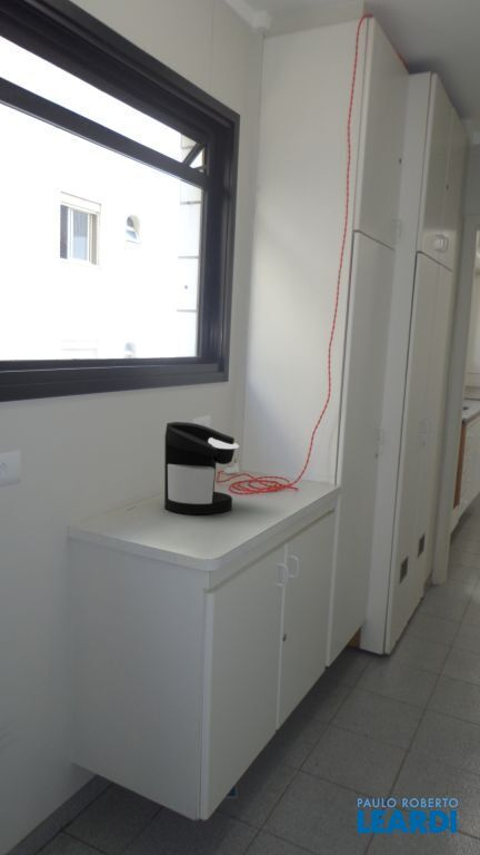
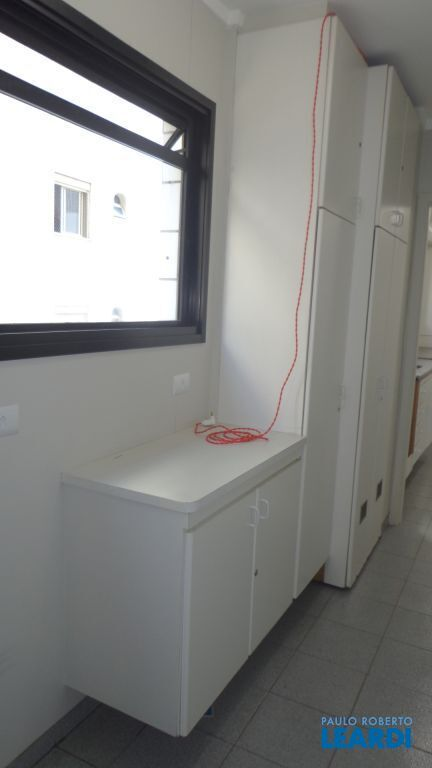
- coffee maker [163,421,240,515]
